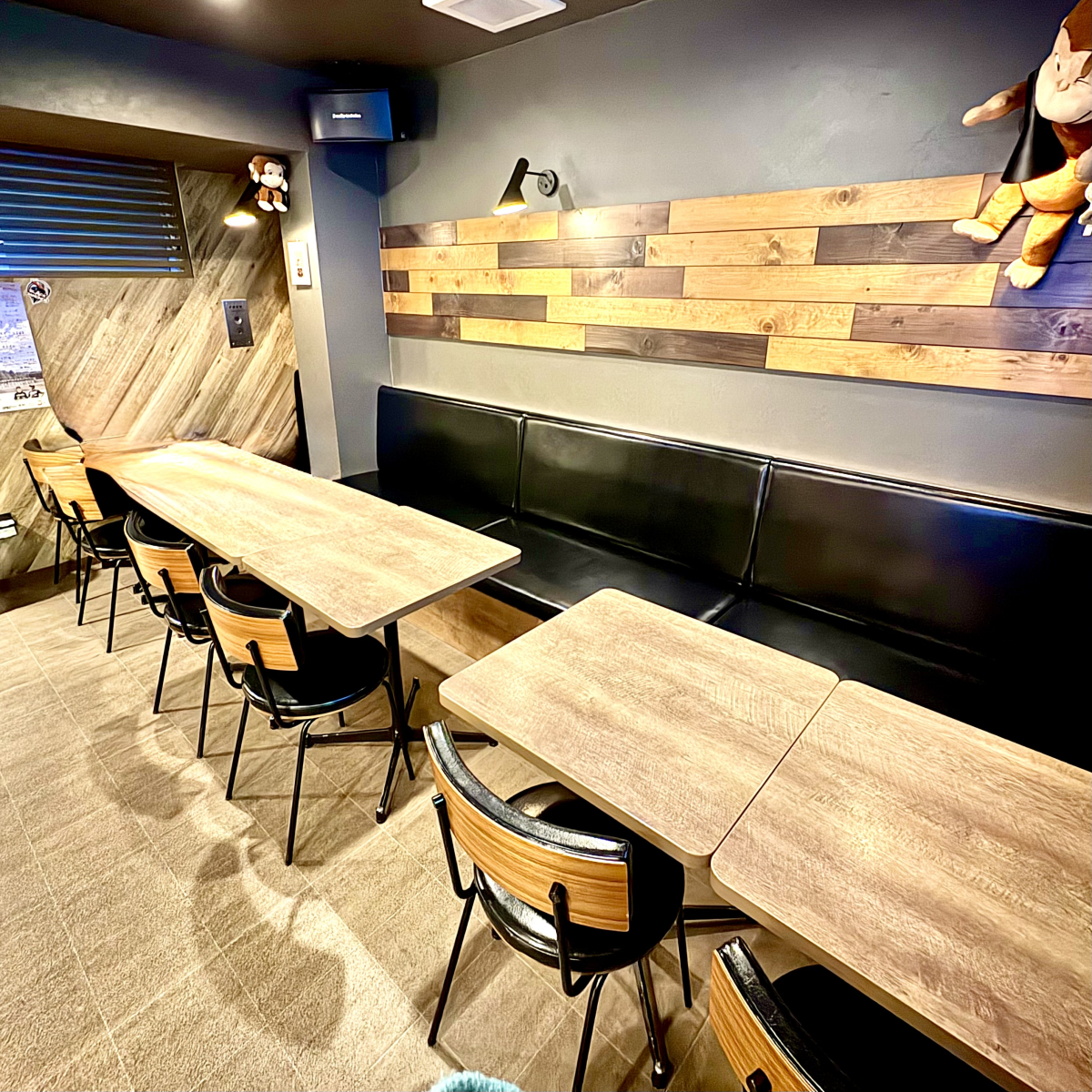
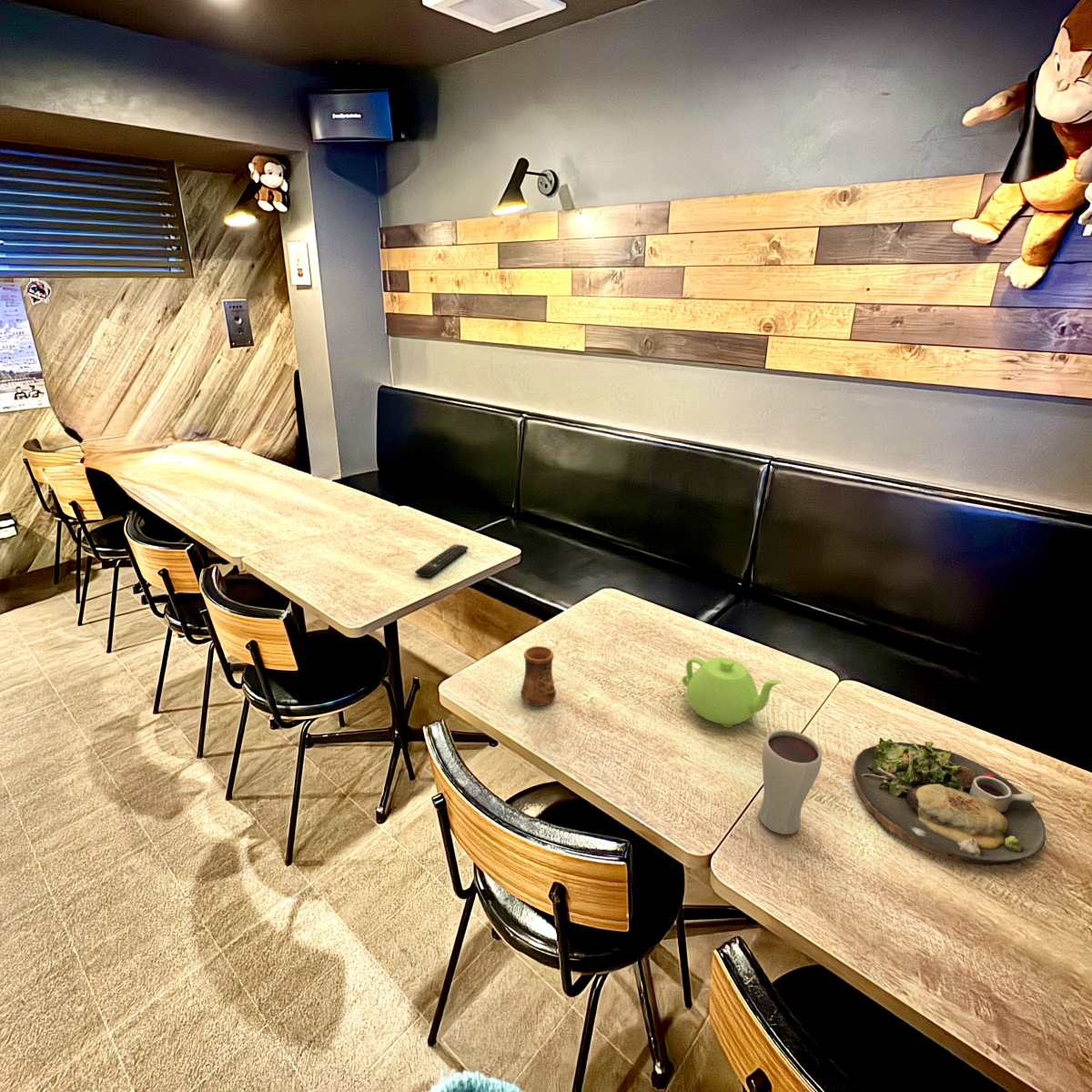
+ teapot [681,656,783,729]
+ cup [520,645,557,707]
+ dinner plate [852,737,1046,867]
+ drinking glass [758,729,823,835]
+ remote control [414,543,470,578]
